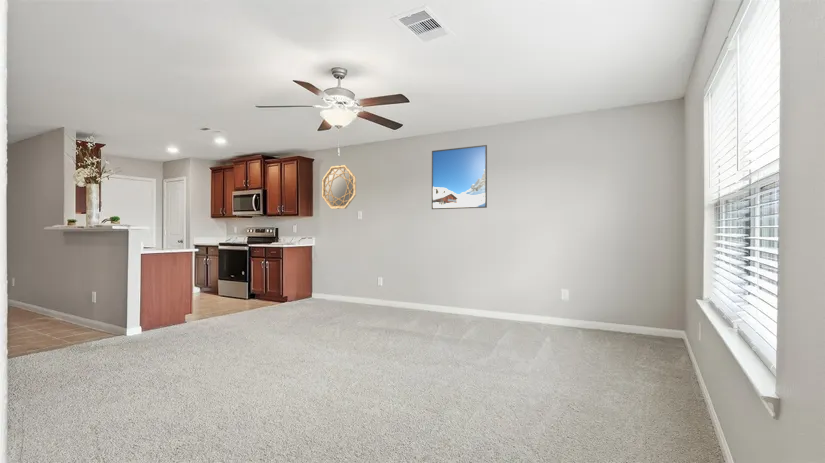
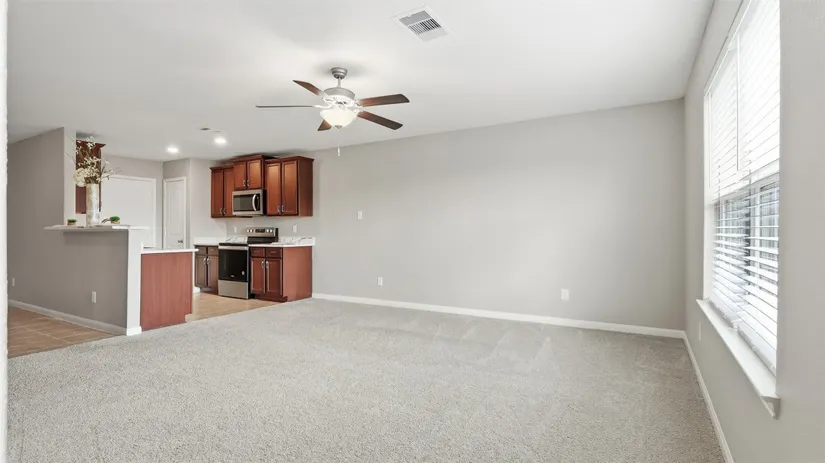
- home mirror [321,164,357,210]
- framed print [431,144,488,210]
